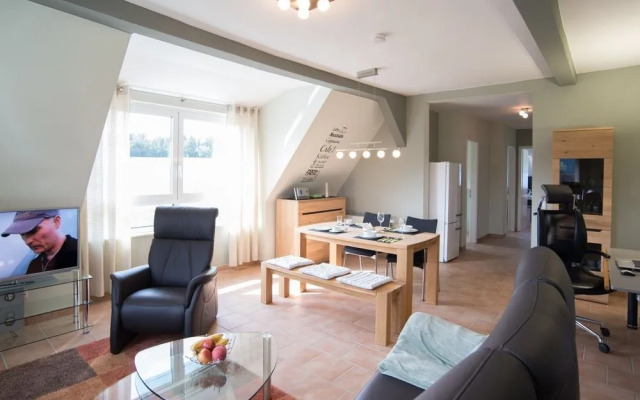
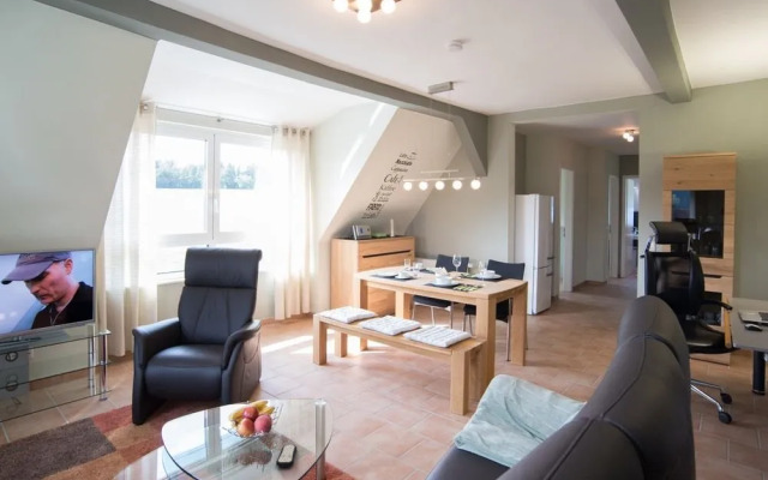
+ remote control [275,443,298,468]
